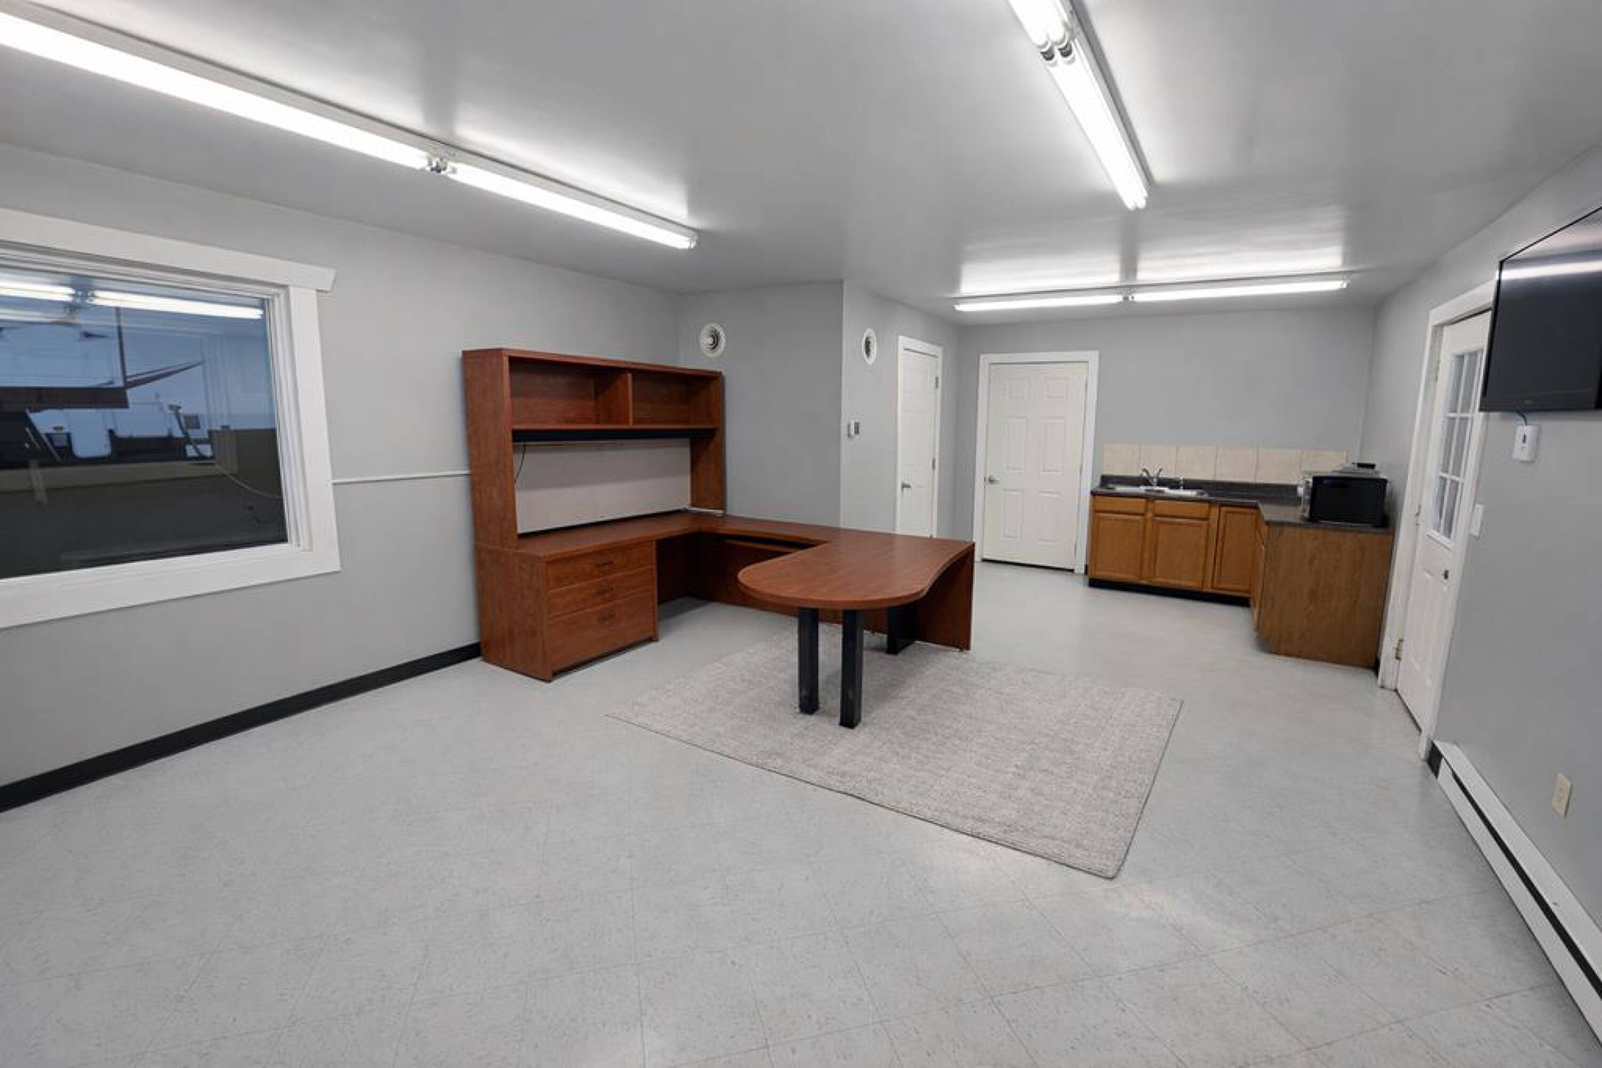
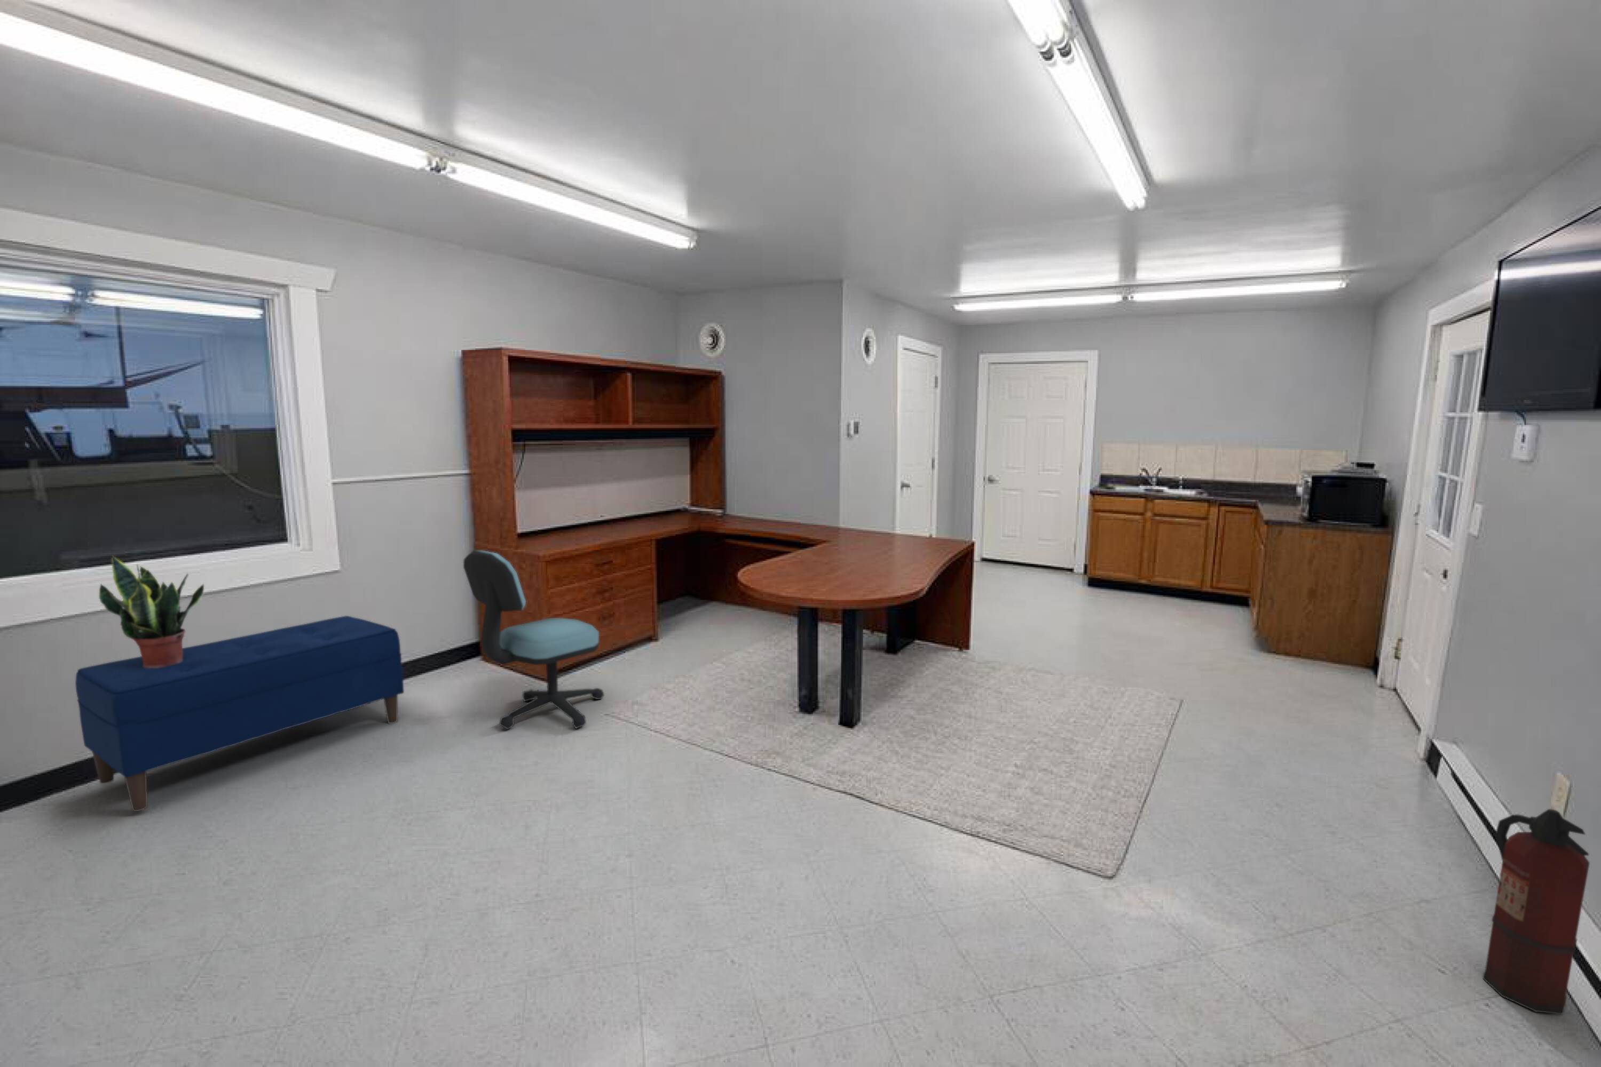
+ fire extinguisher [1482,809,1590,1016]
+ bench [75,616,405,812]
+ office chair [463,549,605,730]
+ potted plant [98,555,205,668]
